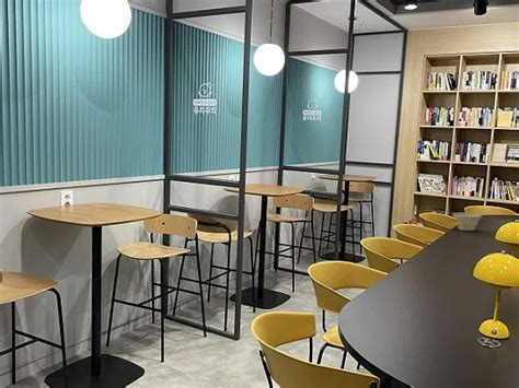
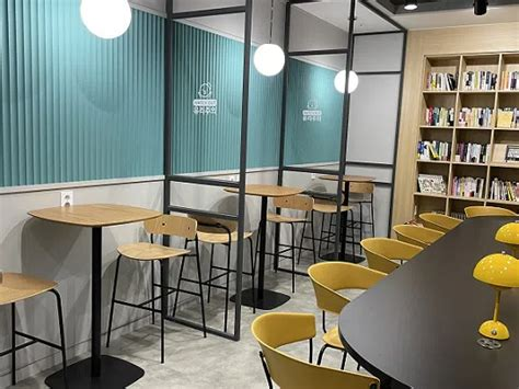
- bowl [452,211,483,232]
